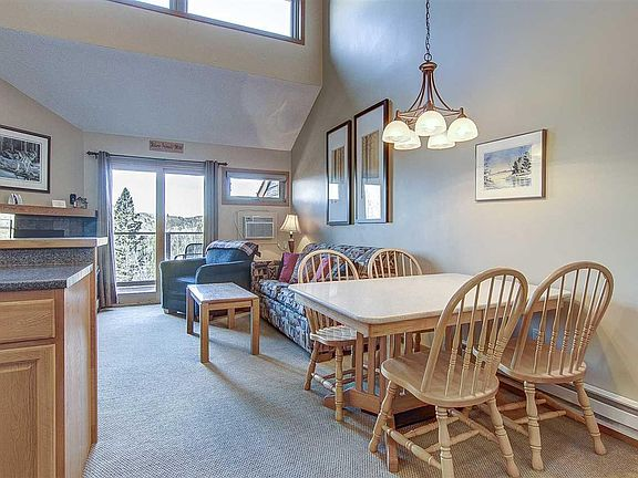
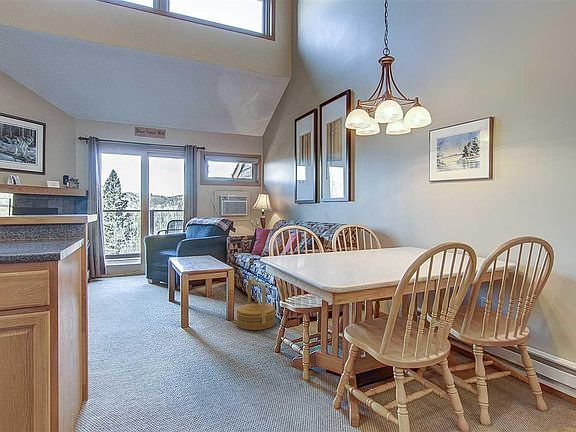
+ woven basket [235,277,277,331]
